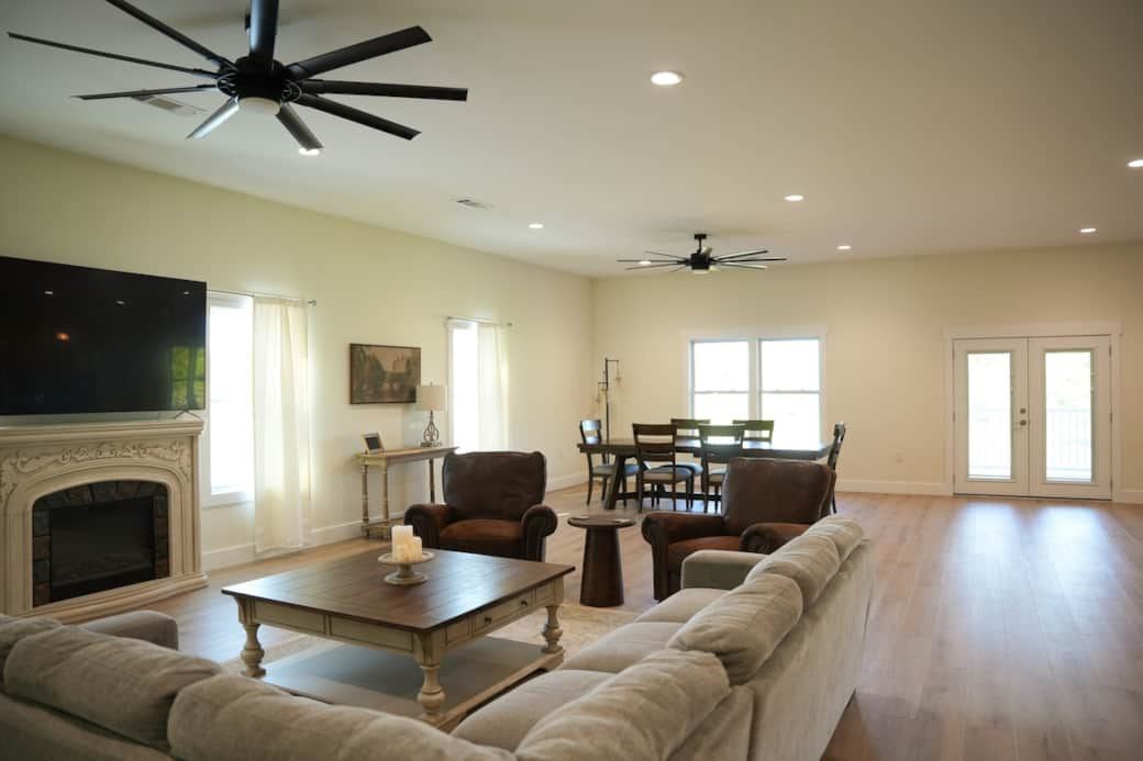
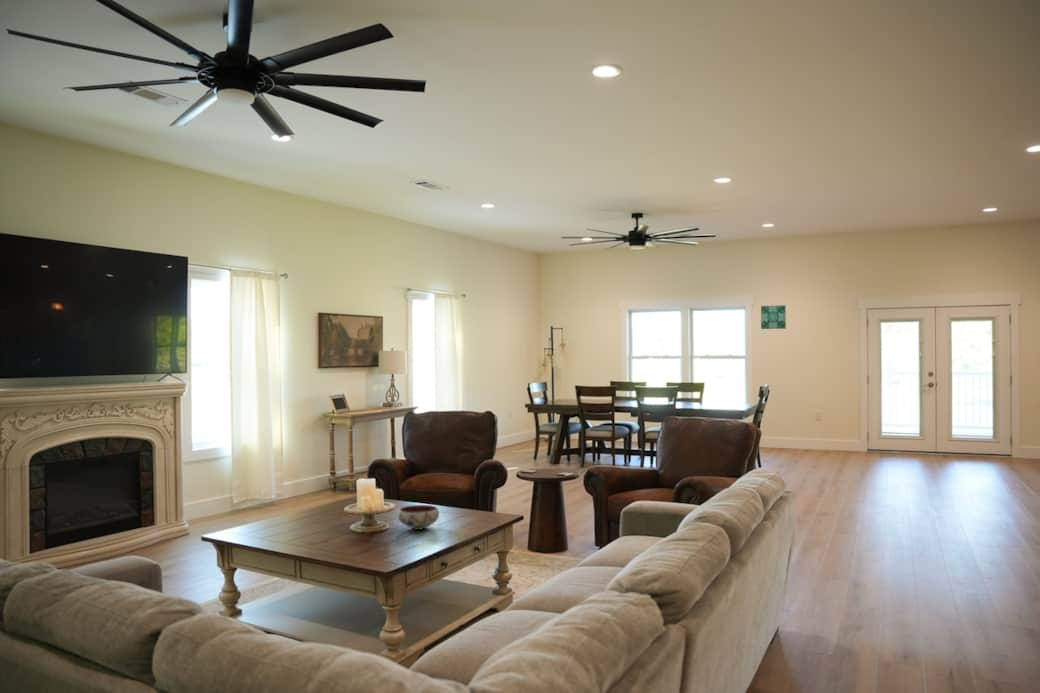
+ bowl [397,504,440,531]
+ wall art [760,304,787,330]
